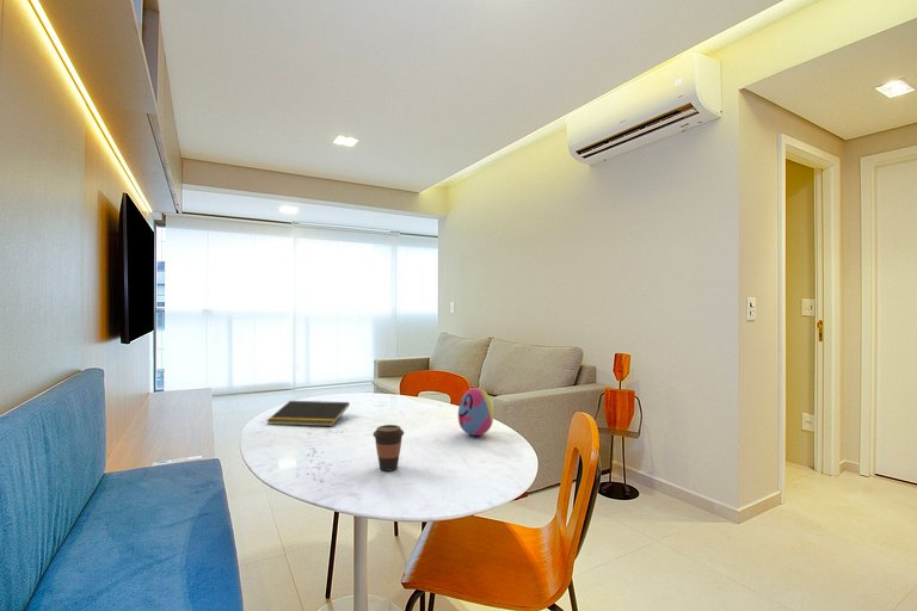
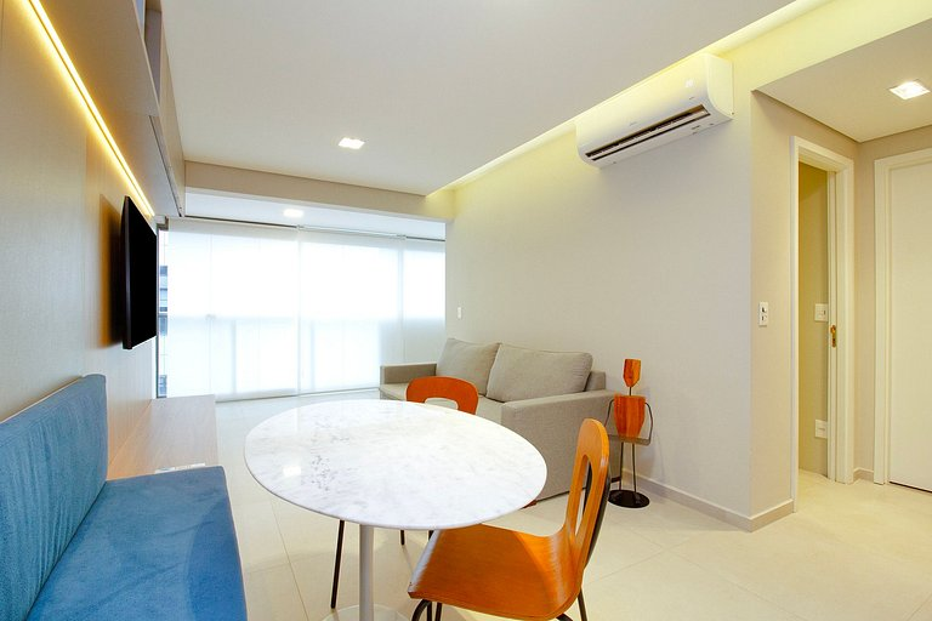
- decorative egg [457,387,494,437]
- coffee cup [371,424,405,471]
- notepad [265,400,351,427]
